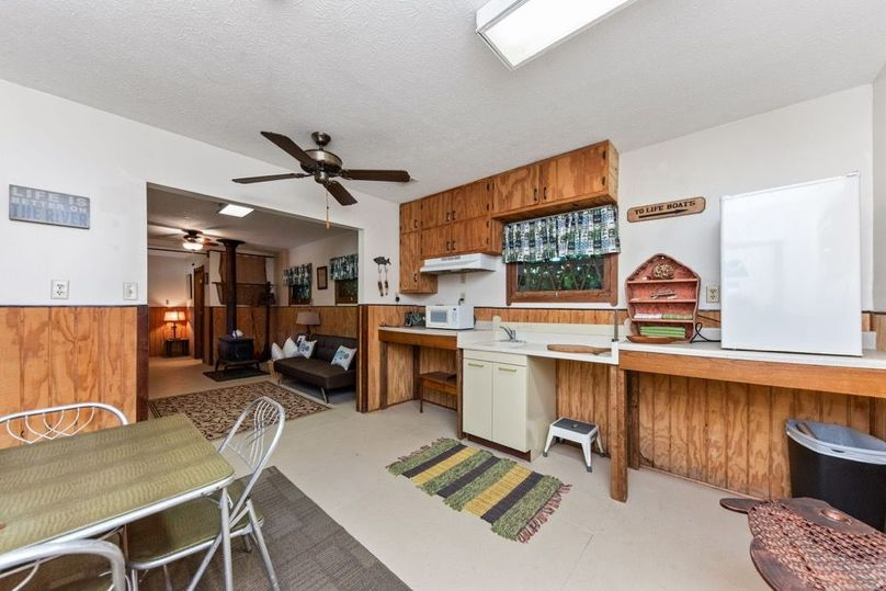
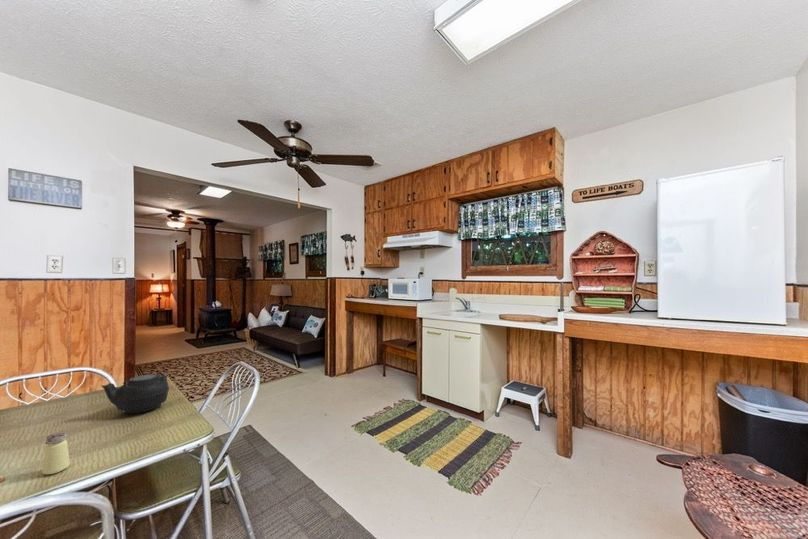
+ saltshaker [42,431,71,475]
+ teapot [100,373,170,414]
